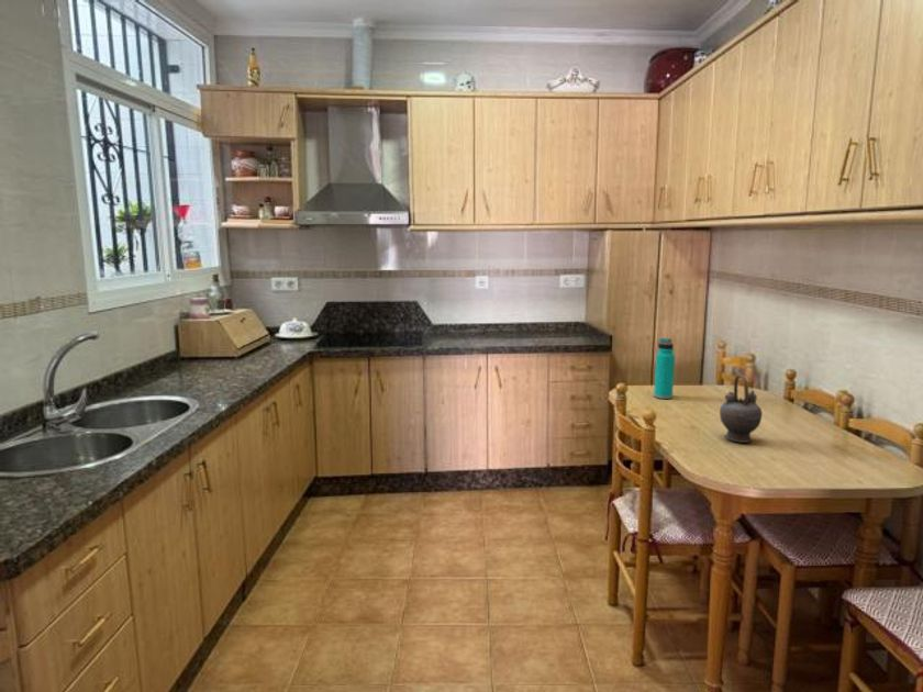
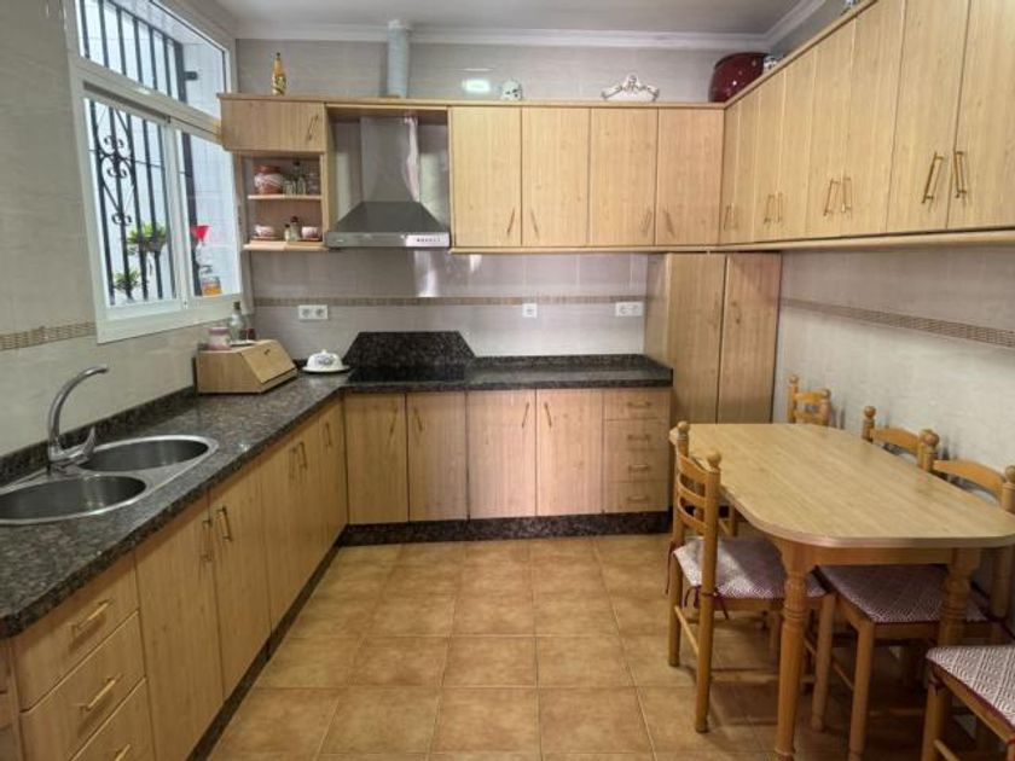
- teapot [719,373,764,444]
- water bottle [653,337,676,400]
